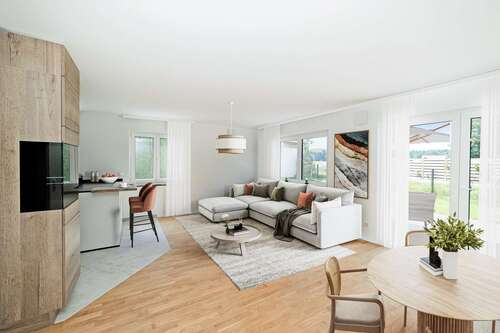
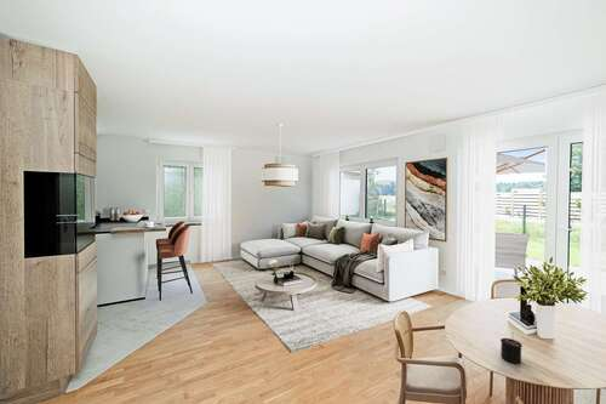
+ candle [499,331,524,365]
